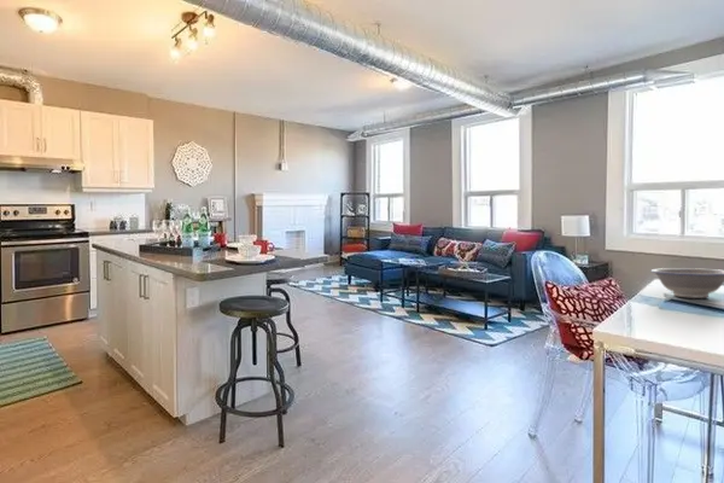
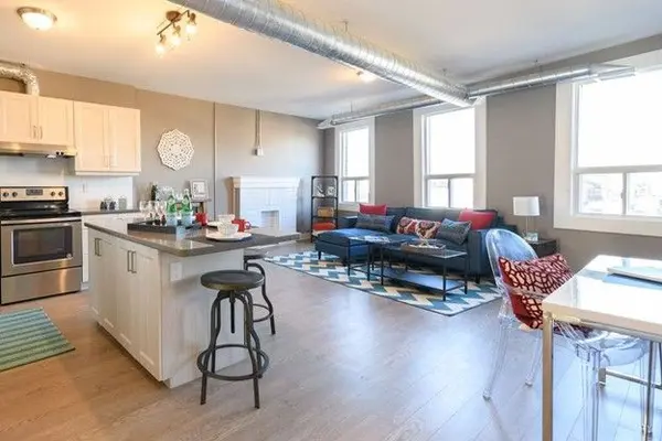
- bowl [649,267,724,299]
